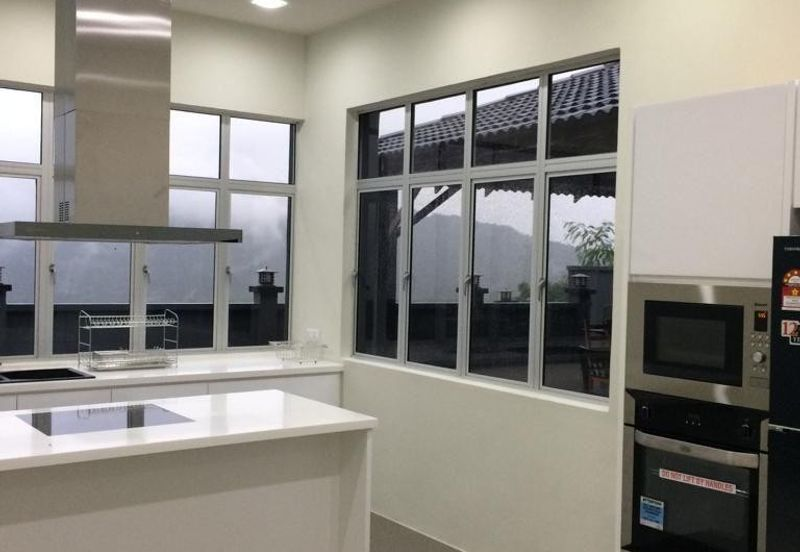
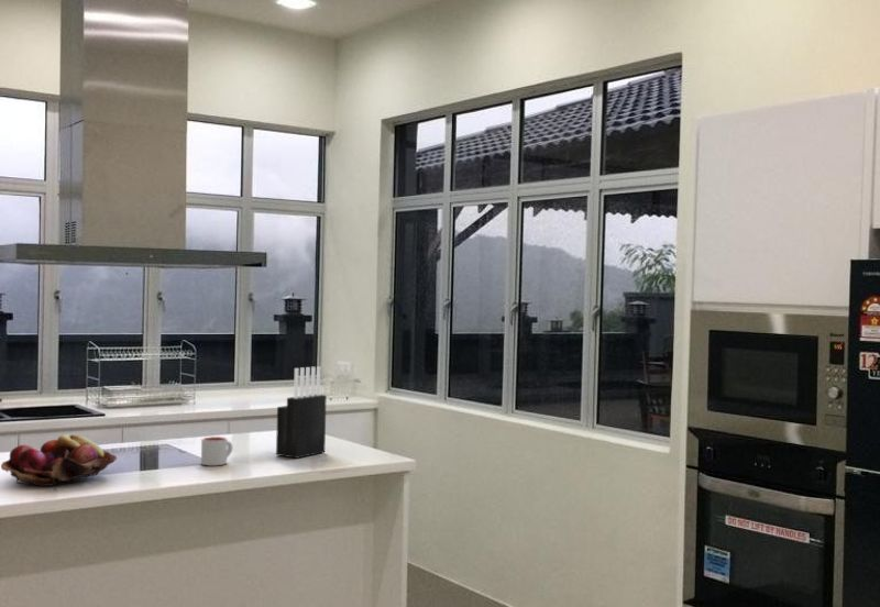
+ mug [200,435,233,467]
+ fruit basket [0,433,118,487]
+ knife block [275,365,328,460]
